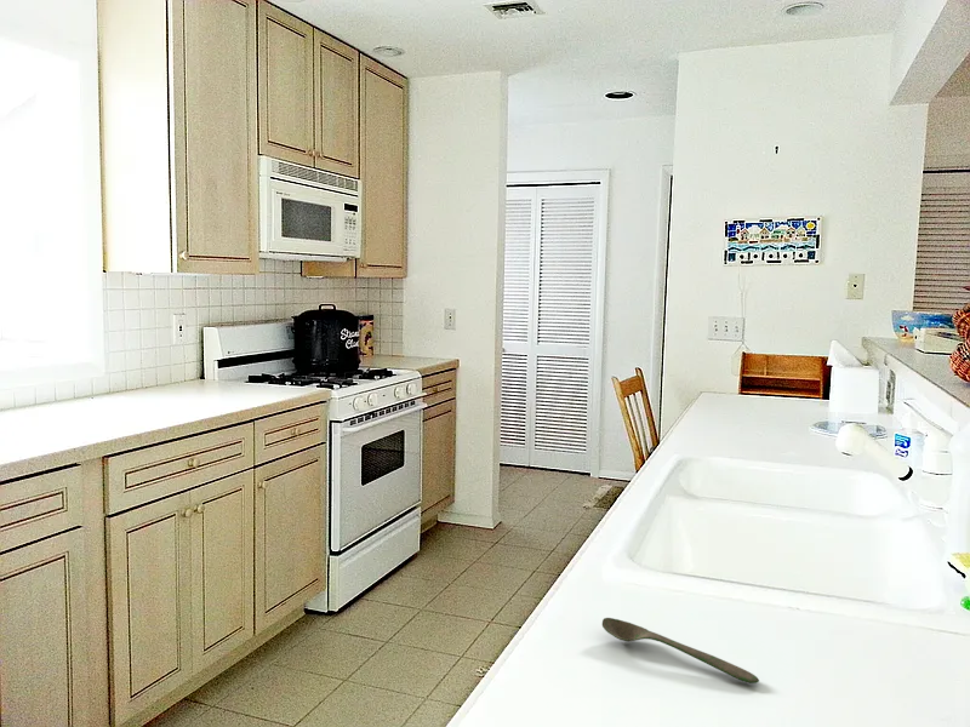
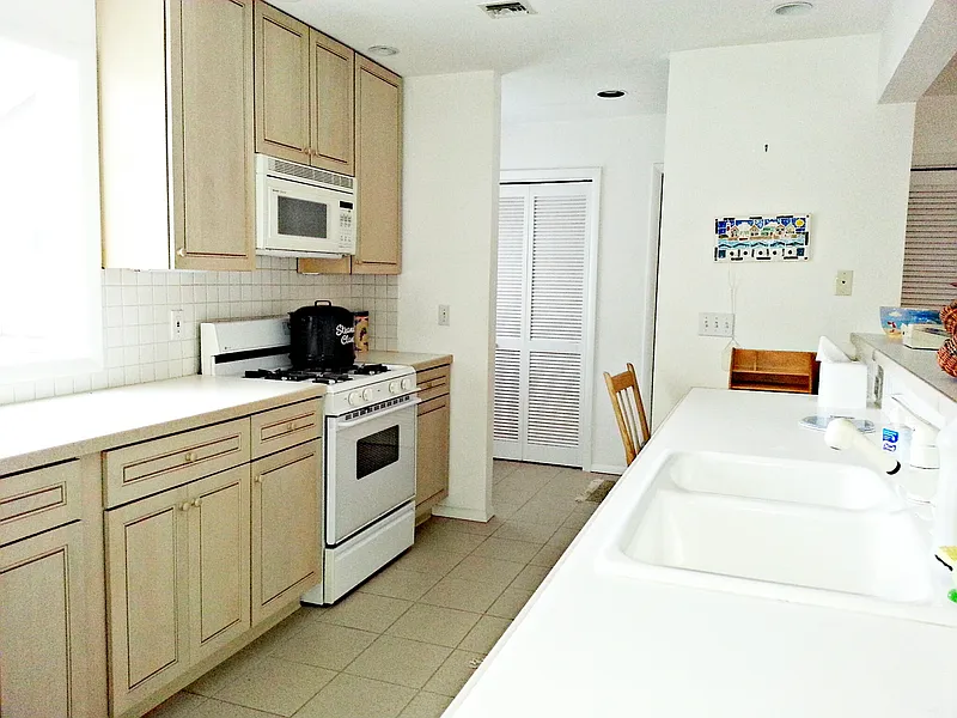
- spoon [601,617,760,685]
